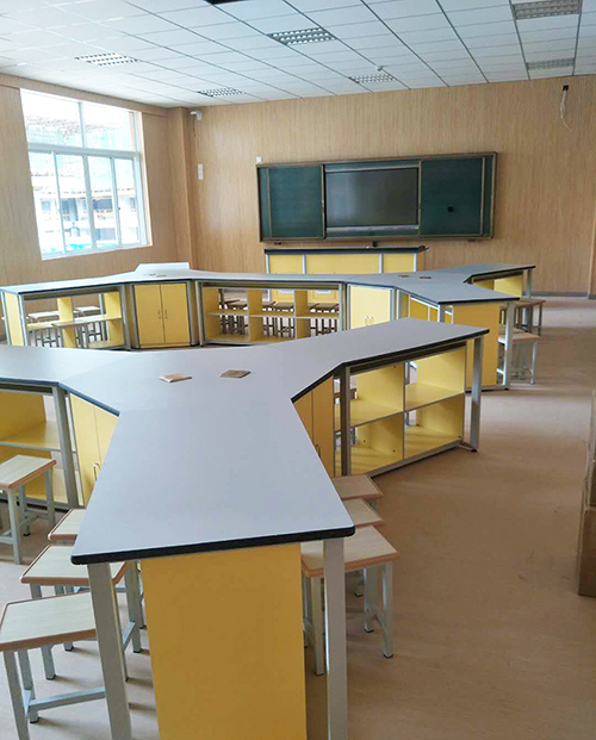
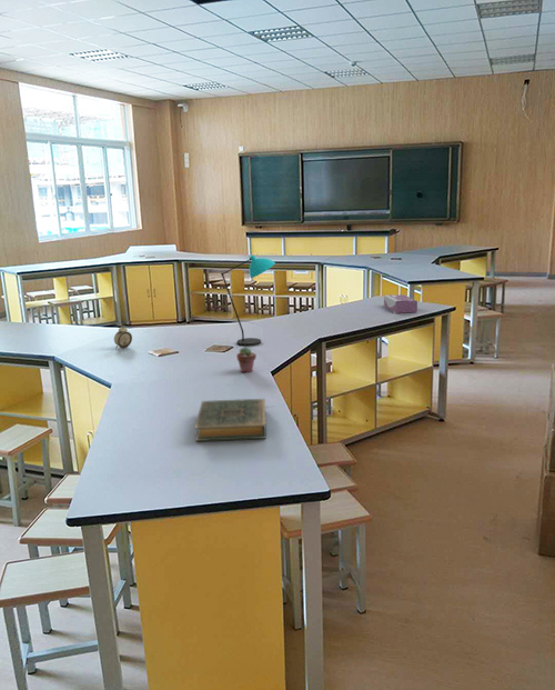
+ tissue box [383,293,418,314]
+ potted succulent [235,346,258,373]
+ desk lamp [220,253,276,347]
+ hardback book [193,398,268,442]
+ alarm clock [113,323,133,350]
